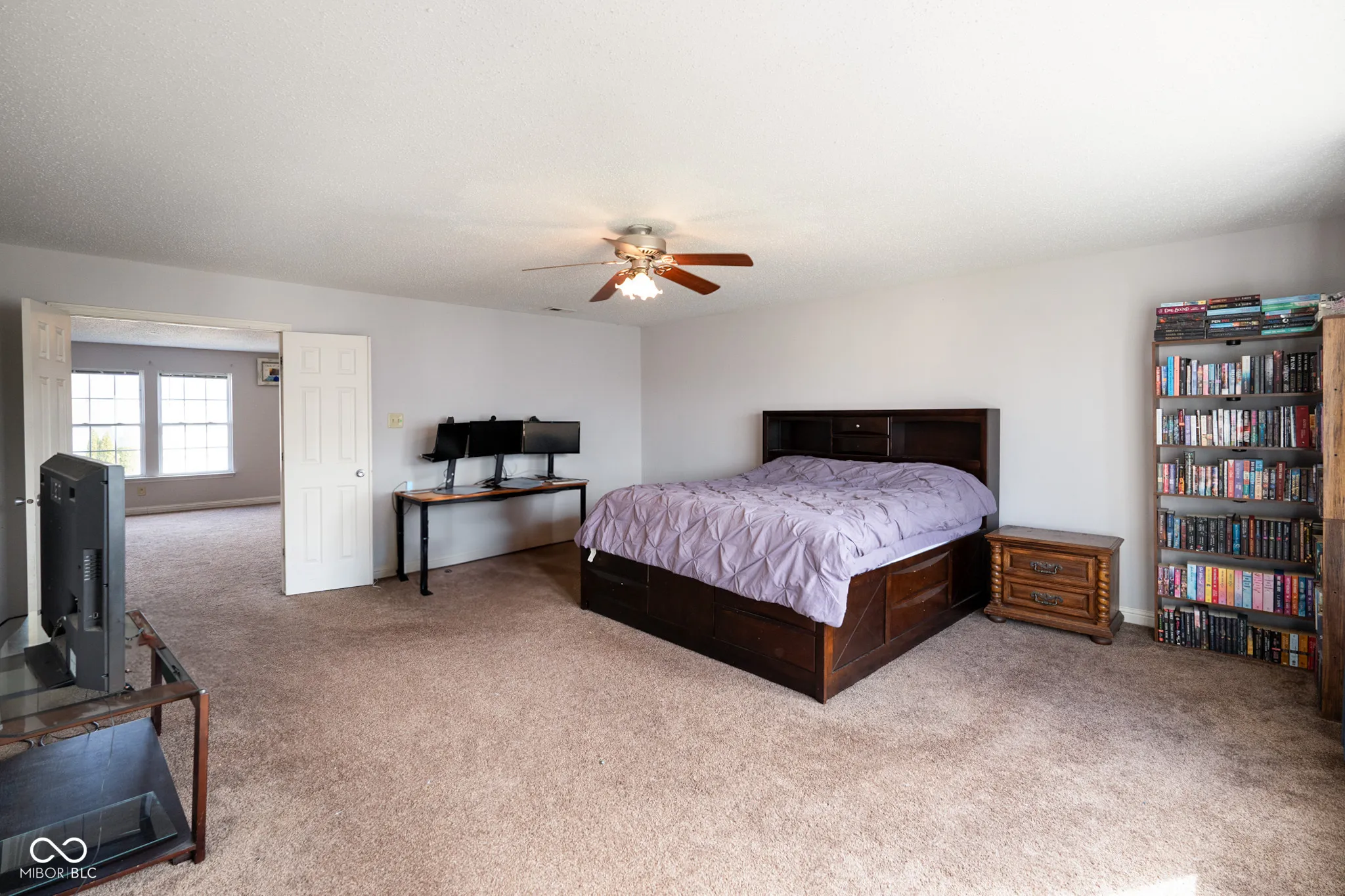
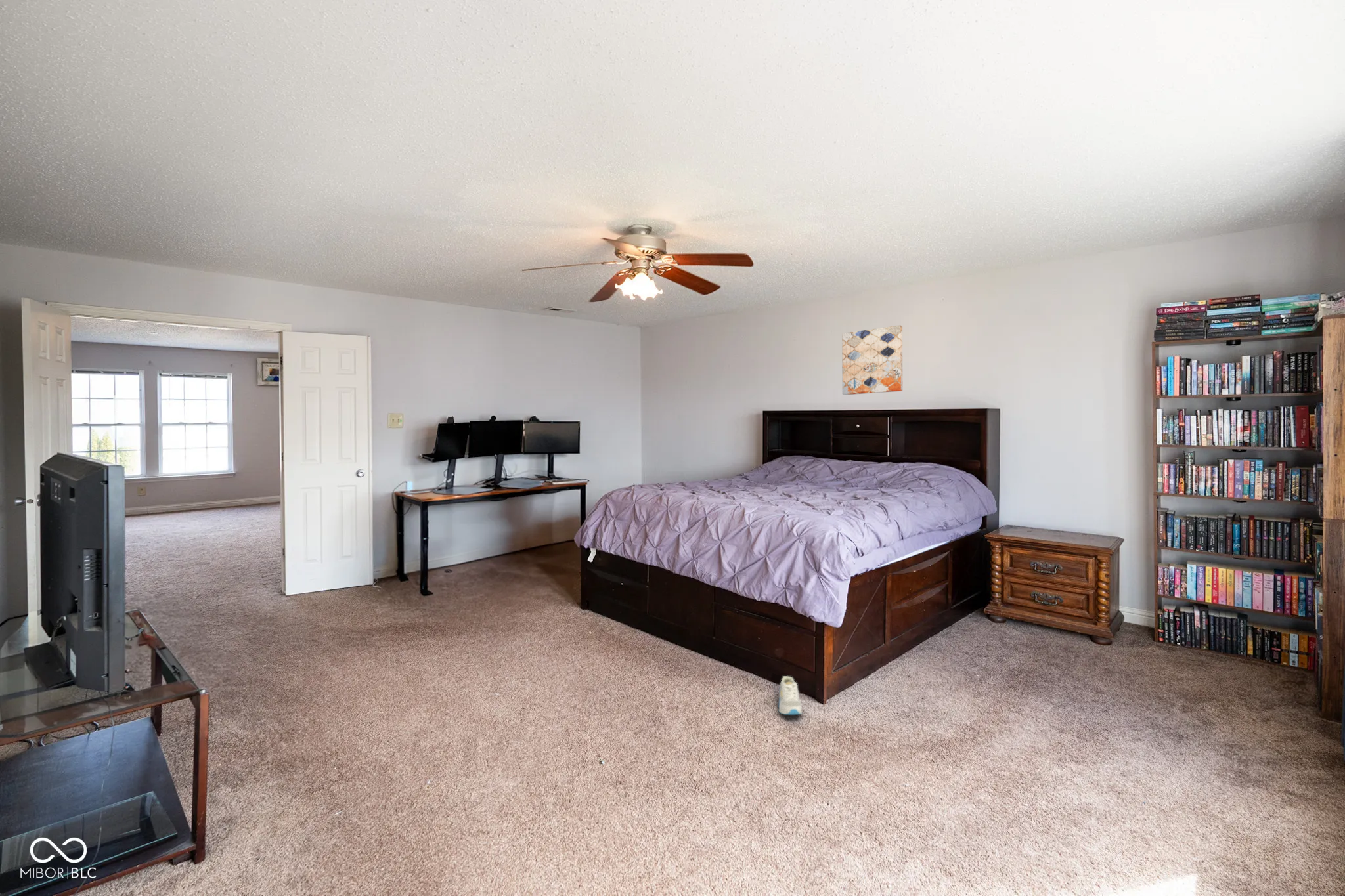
+ sneaker [778,675,803,715]
+ wall art [841,324,903,395]
